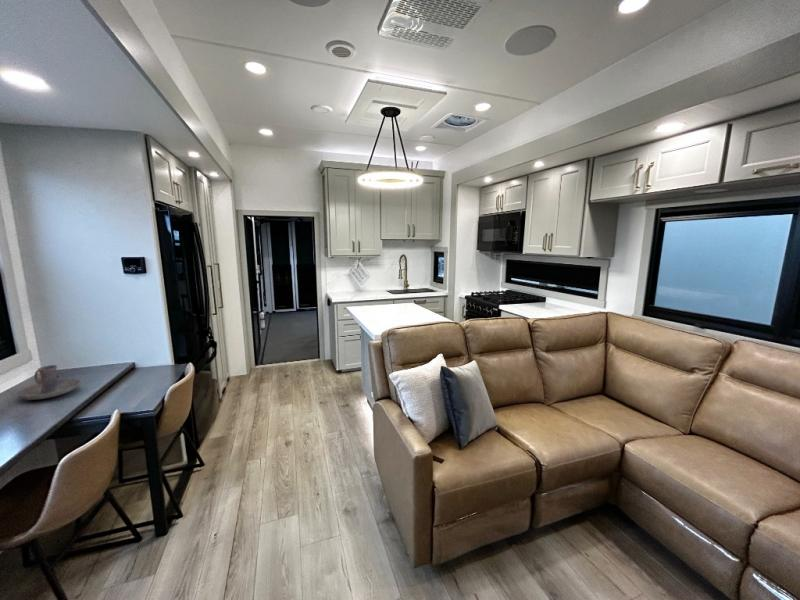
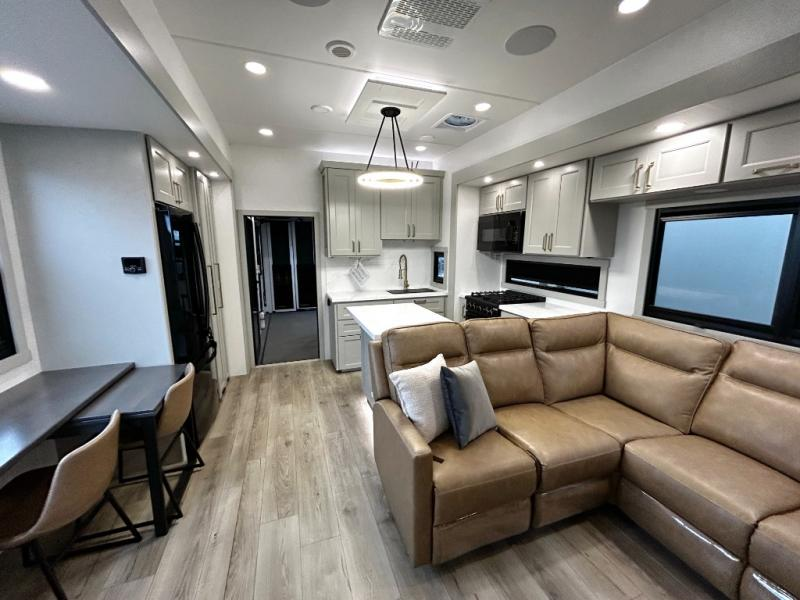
- candle holder [17,364,81,401]
